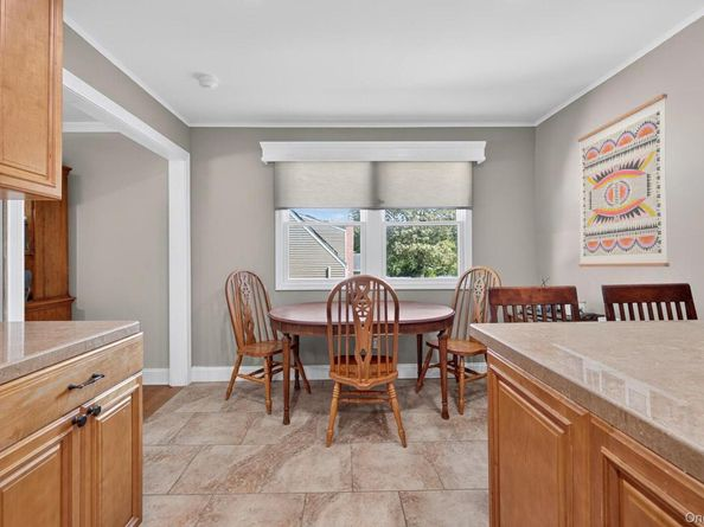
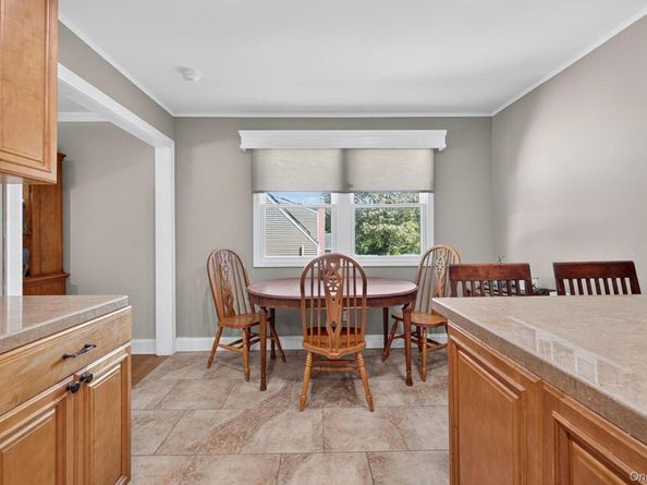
- wall art [577,92,671,268]
